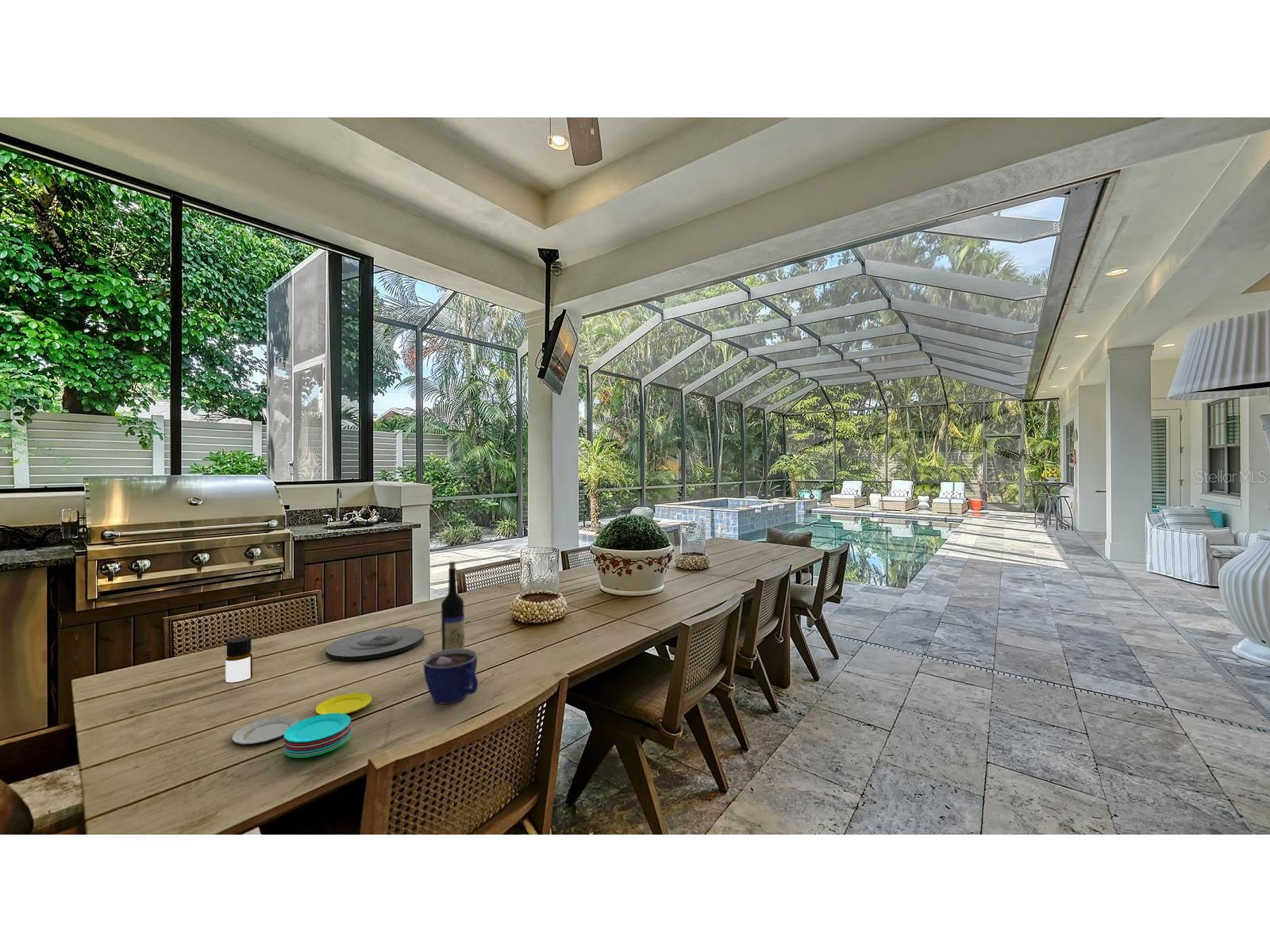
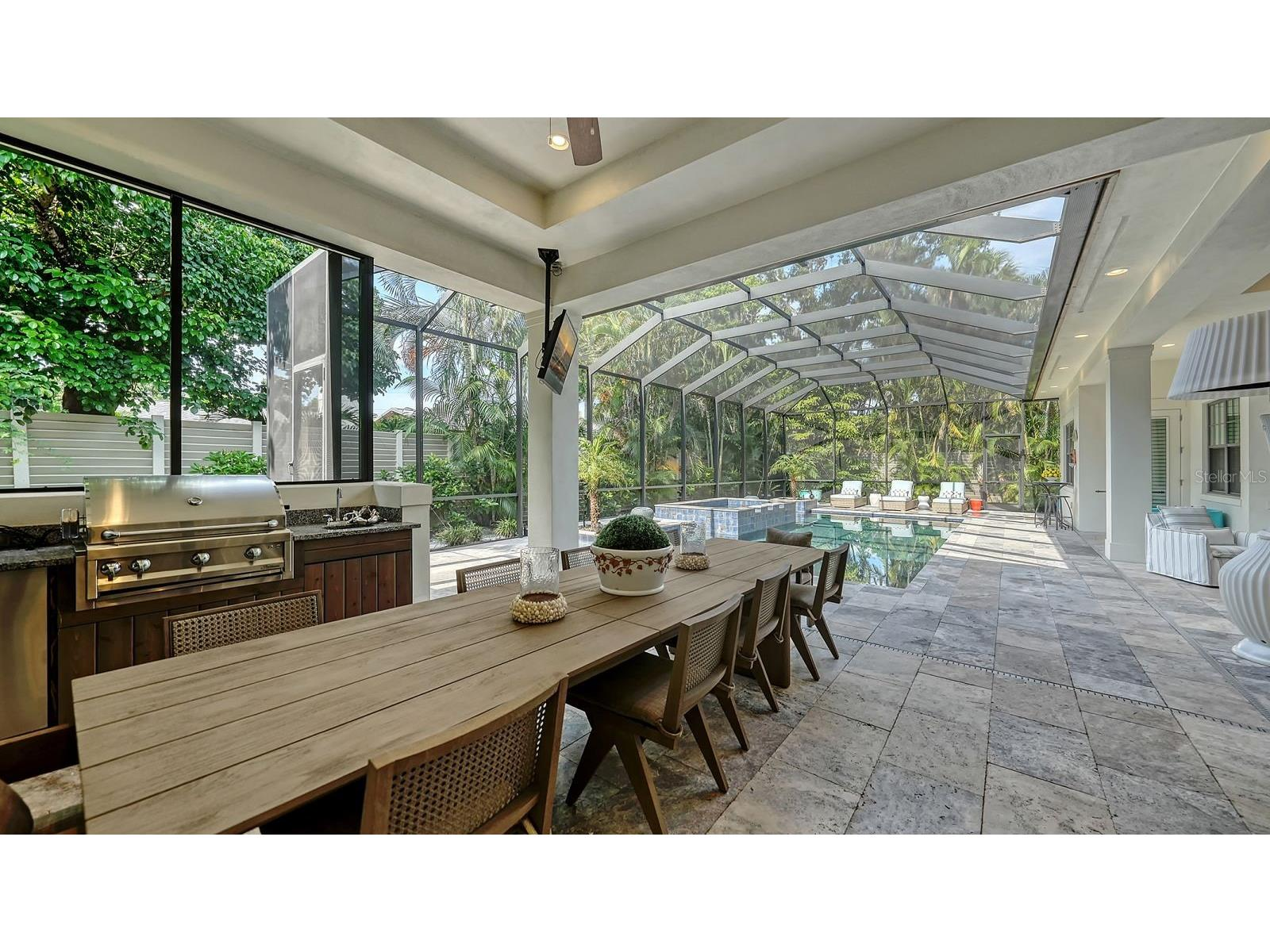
- cup [422,648,479,705]
- bottle [225,636,253,683]
- plate [231,692,372,758]
- plate [325,627,425,662]
- wine bottle [441,561,465,651]
